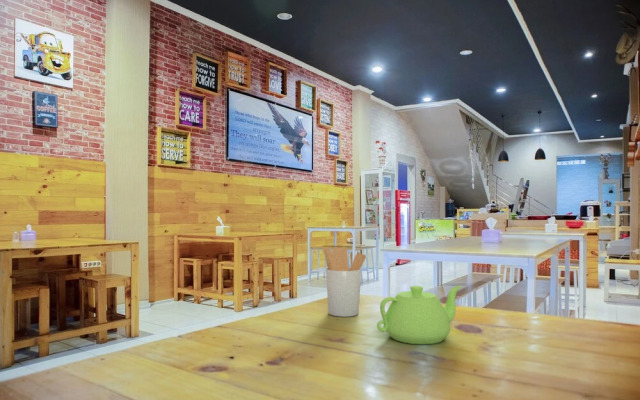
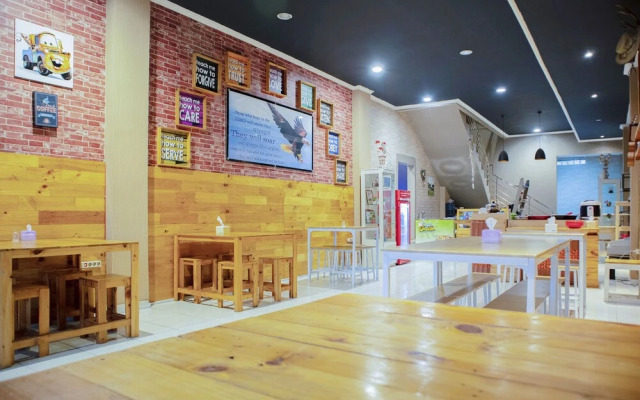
- teapot [376,285,462,345]
- utensil holder [322,246,367,318]
